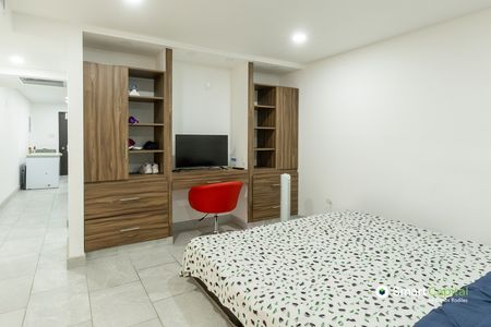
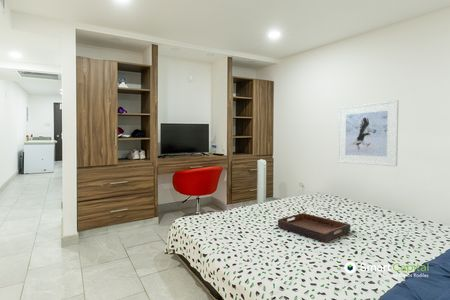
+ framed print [337,99,400,168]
+ serving tray [277,212,351,243]
